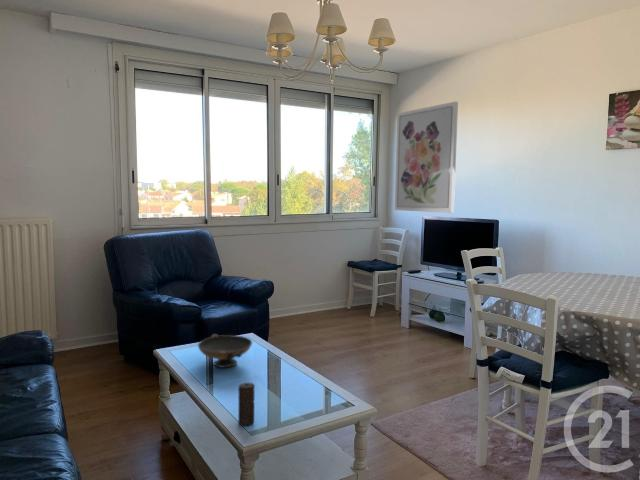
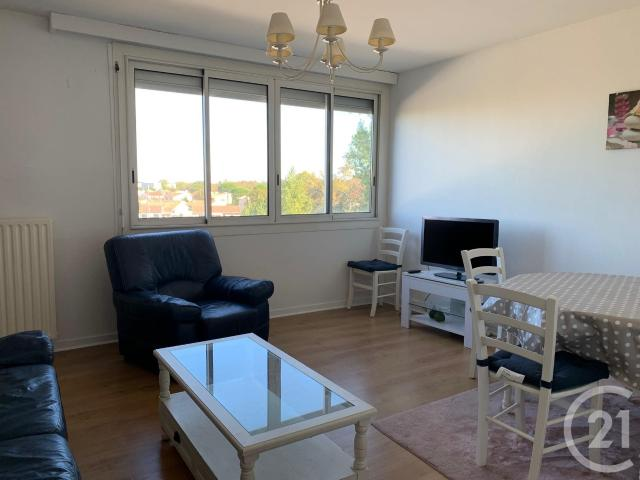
- wall art [394,100,459,214]
- decorative bowl [197,333,253,369]
- candle [237,382,255,426]
